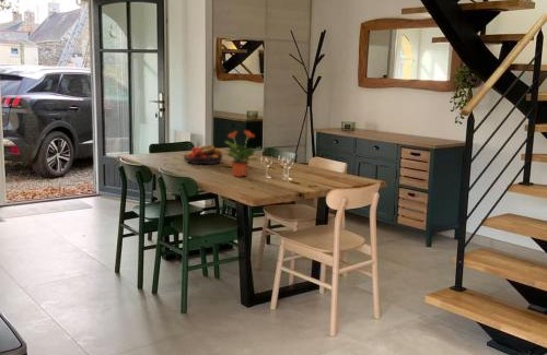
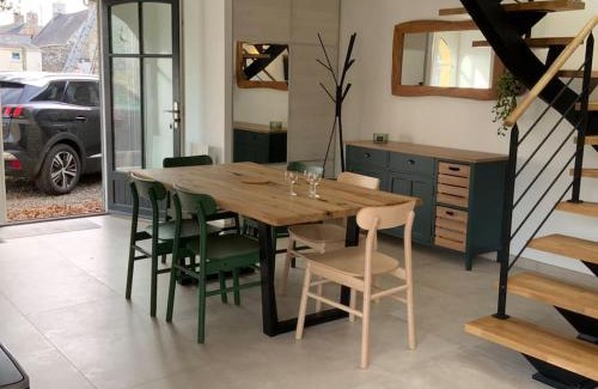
- potted plant [221,130,263,178]
- fruit bowl [183,144,224,165]
